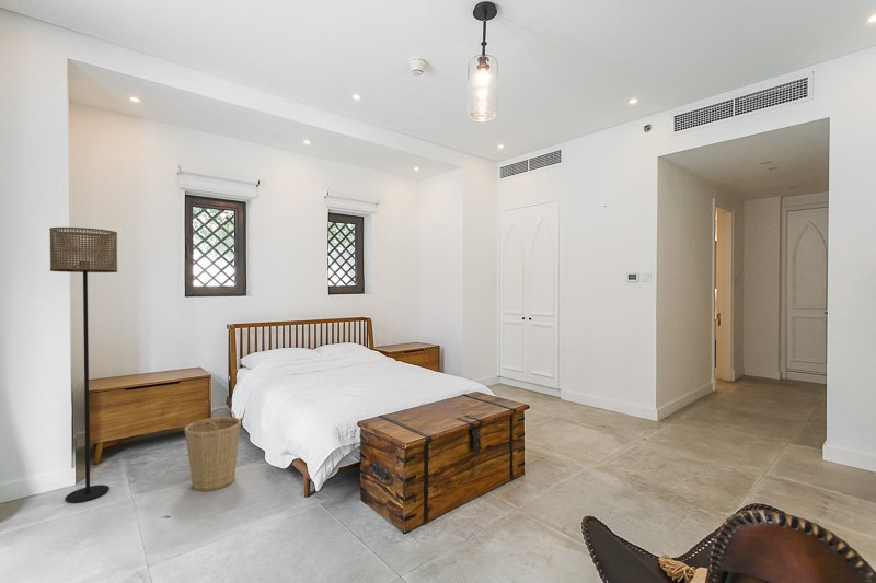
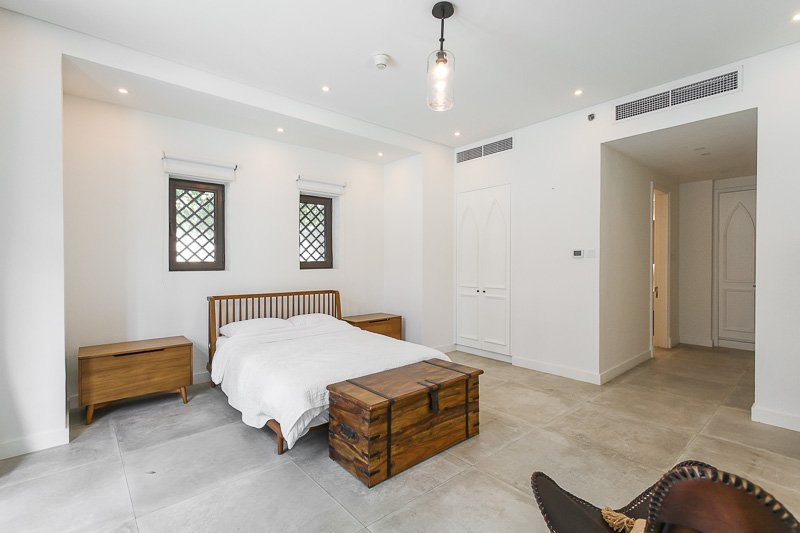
- floor lamp [48,226,118,503]
- basket [184,406,242,492]
